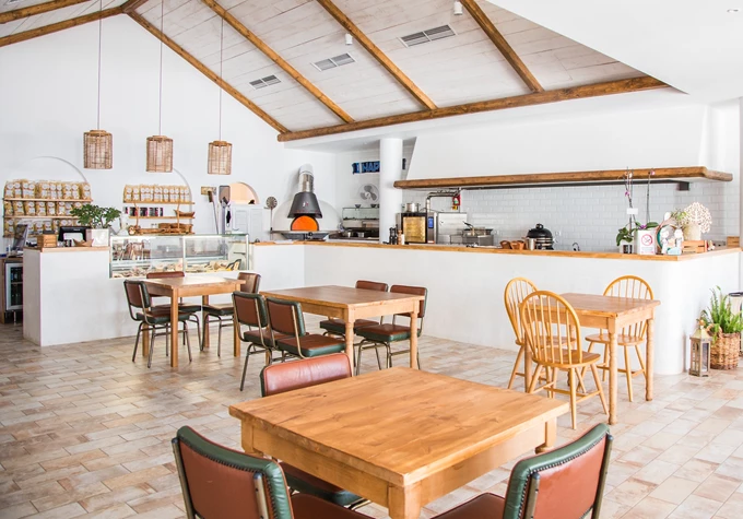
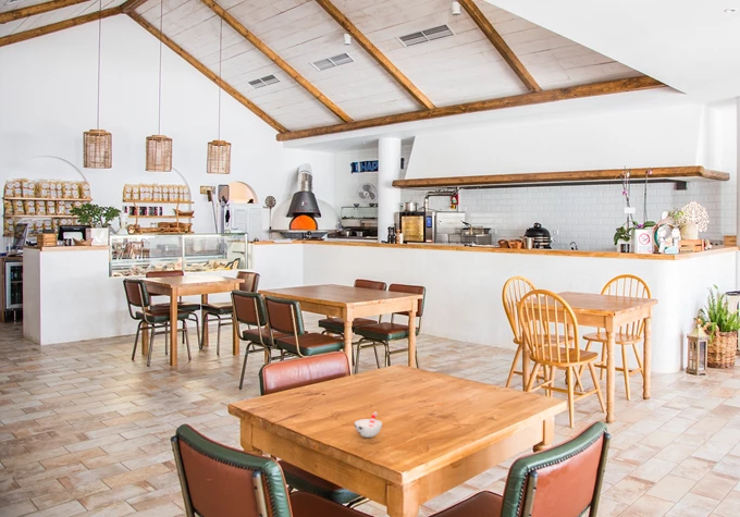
+ cup [354,411,383,439]
